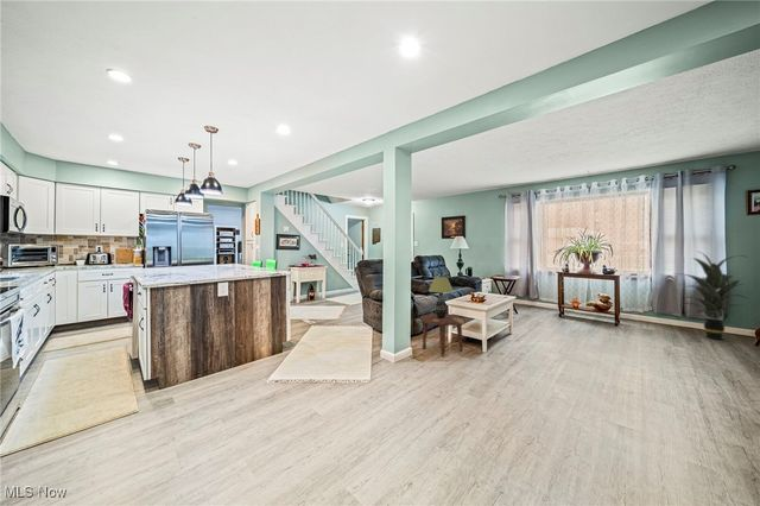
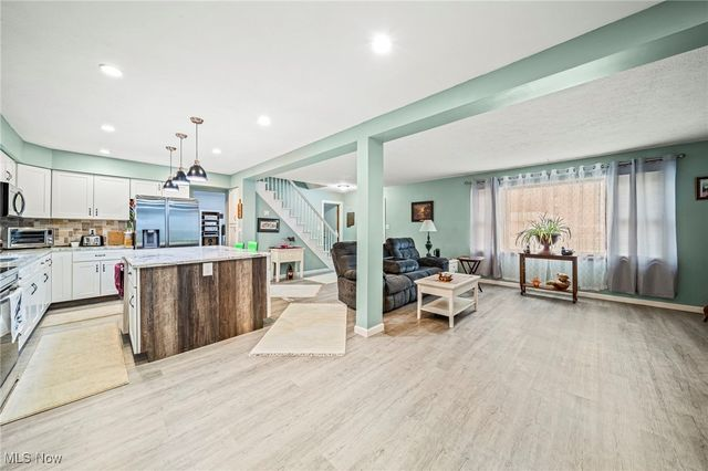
- indoor plant [673,249,750,341]
- side table [419,312,467,358]
- table lamp [428,276,455,318]
